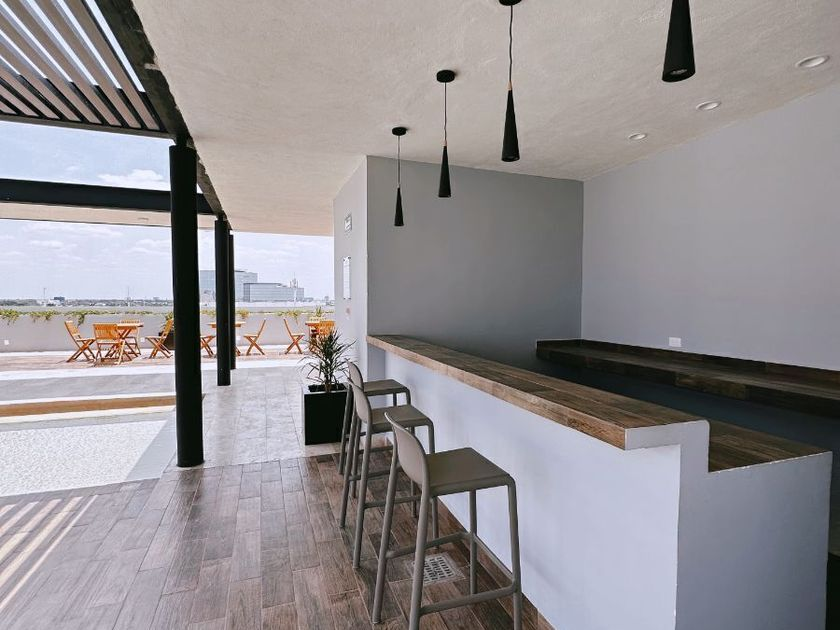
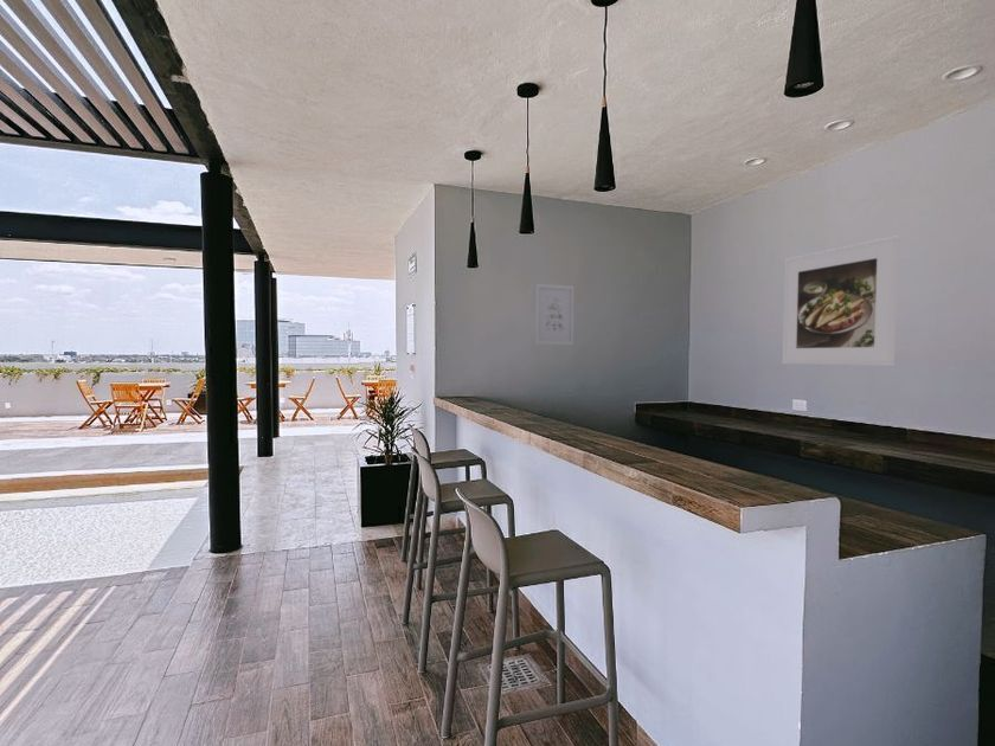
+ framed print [781,234,900,367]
+ wall art [534,283,574,346]
